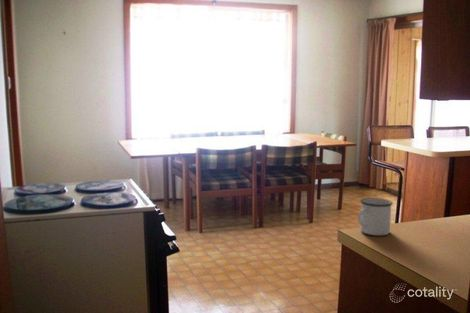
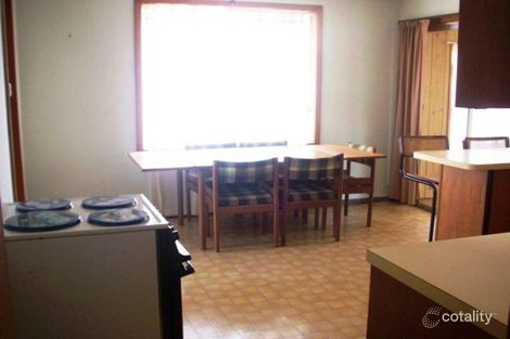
- mug [357,197,394,236]
